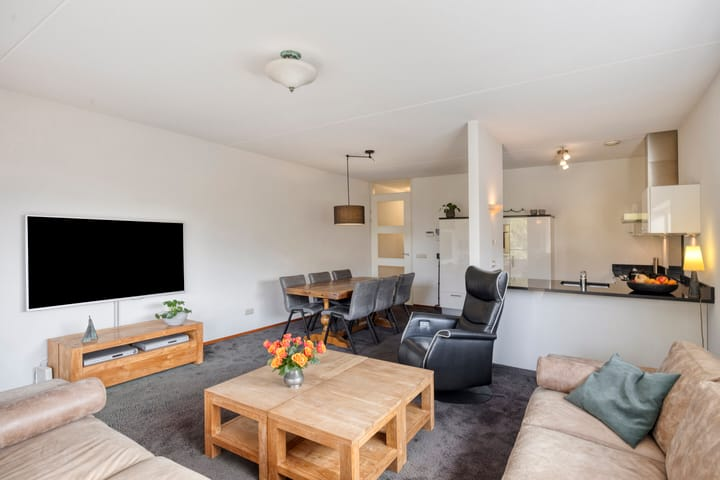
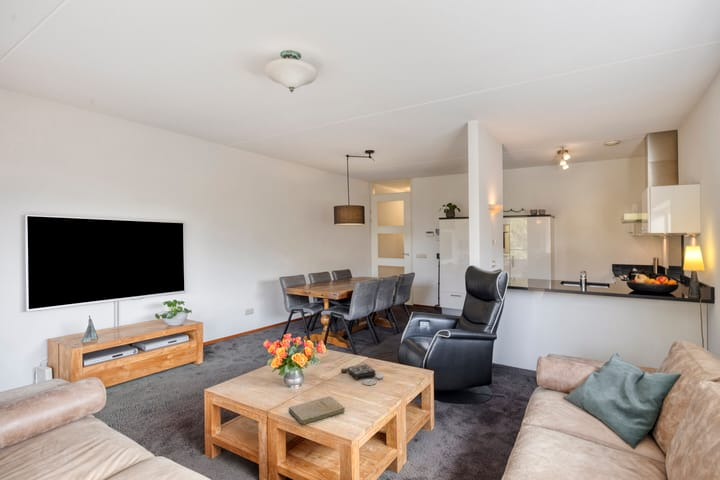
+ board game [340,363,384,386]
+ book [288,395,346,425]
